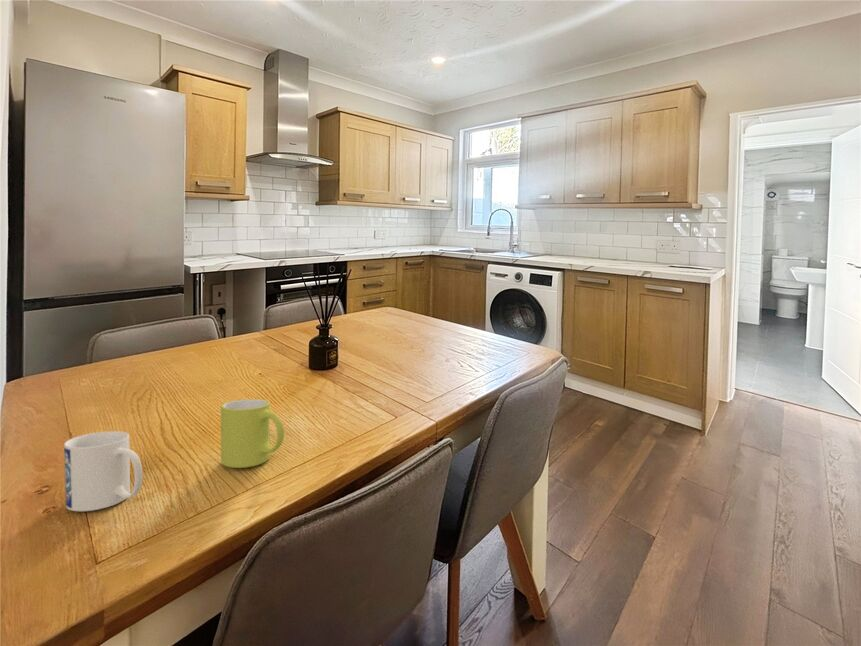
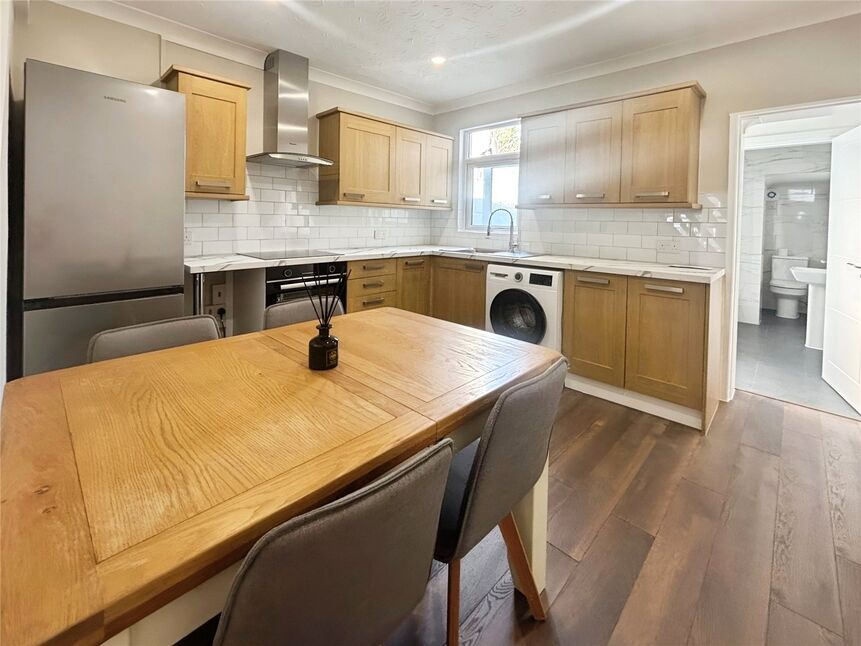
- mug [220,398,285,469]
- mug [63,430,143,512]
